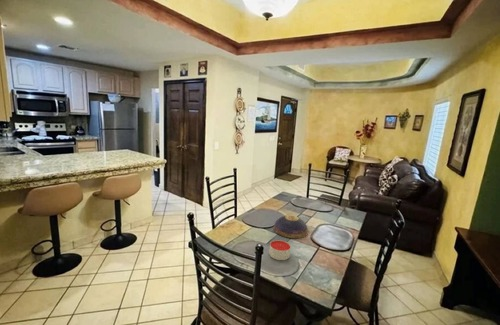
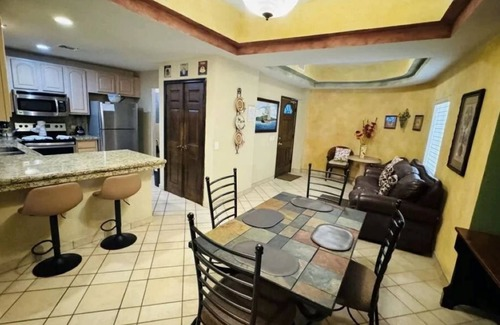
- decorative bowl [273,214,309,239]
- candle [268,239,292,261]
